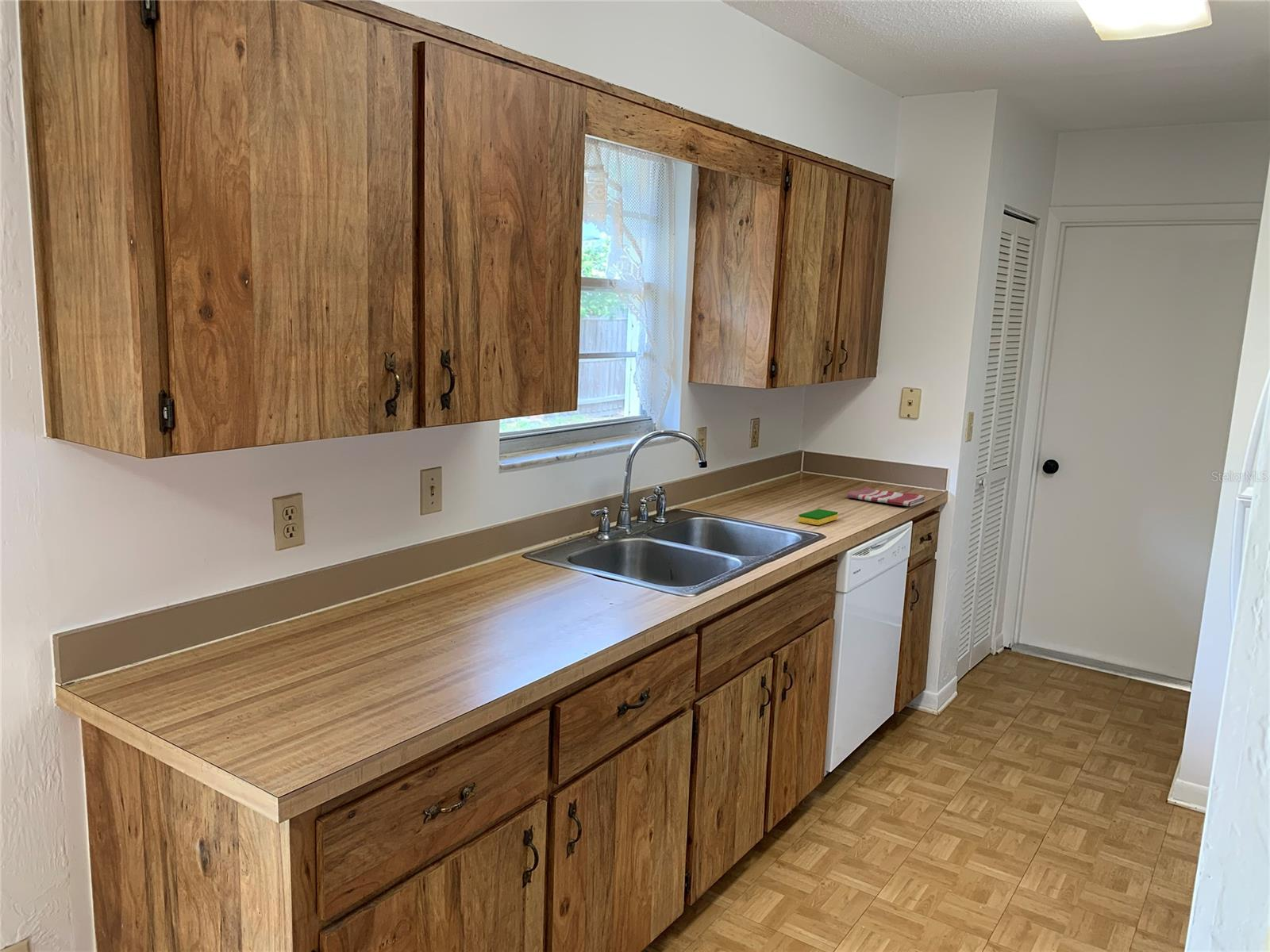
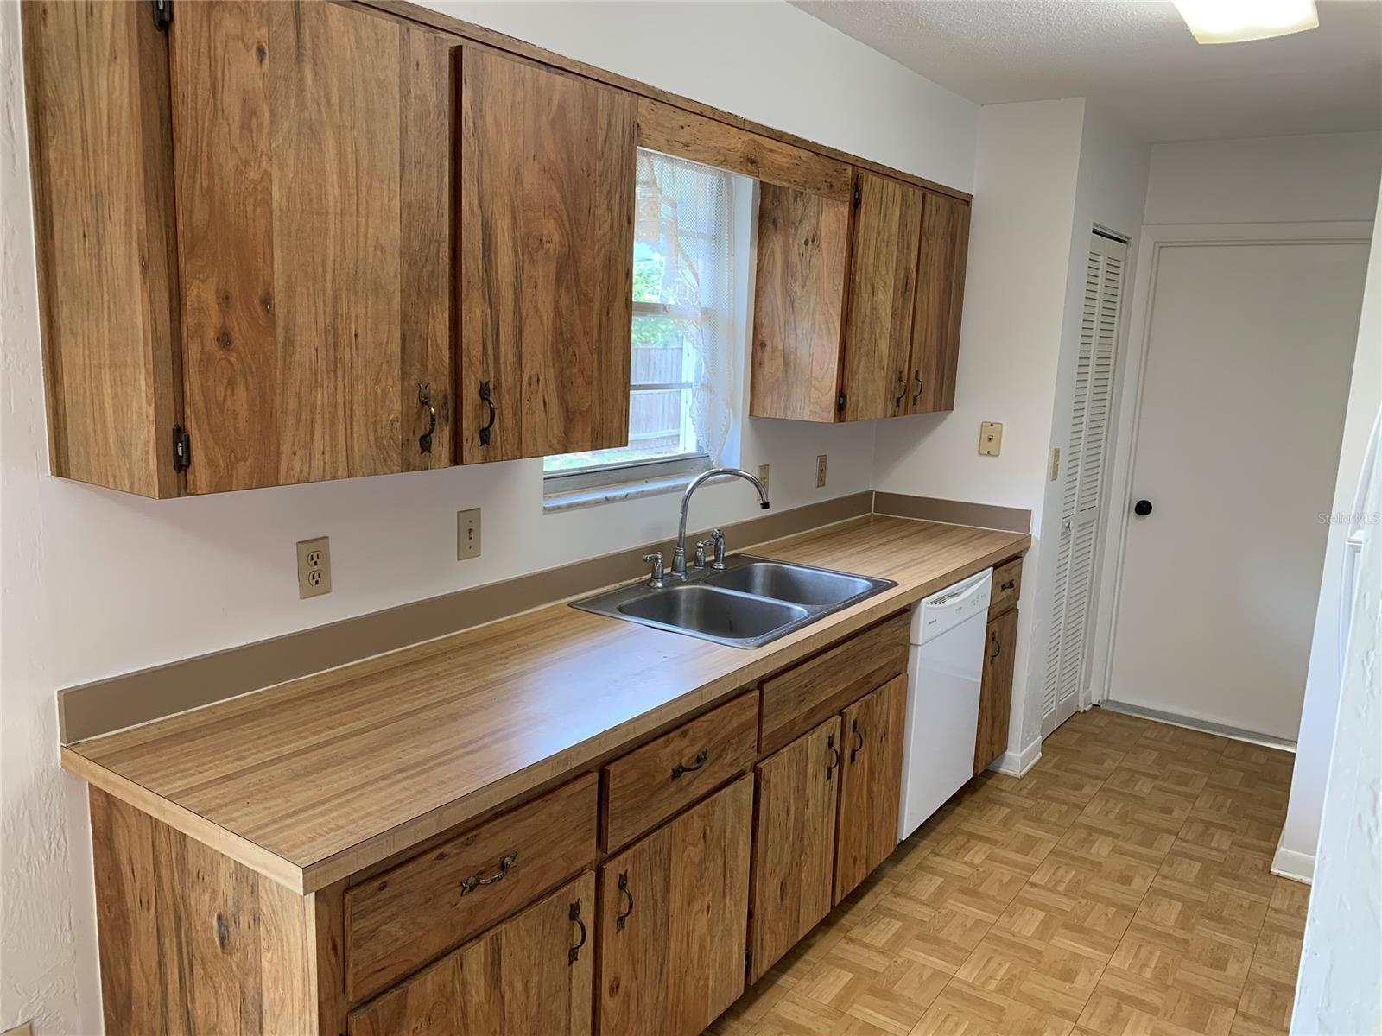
- dish towel [846,486,926,507]
- dish sponge [798,509,839,526]
